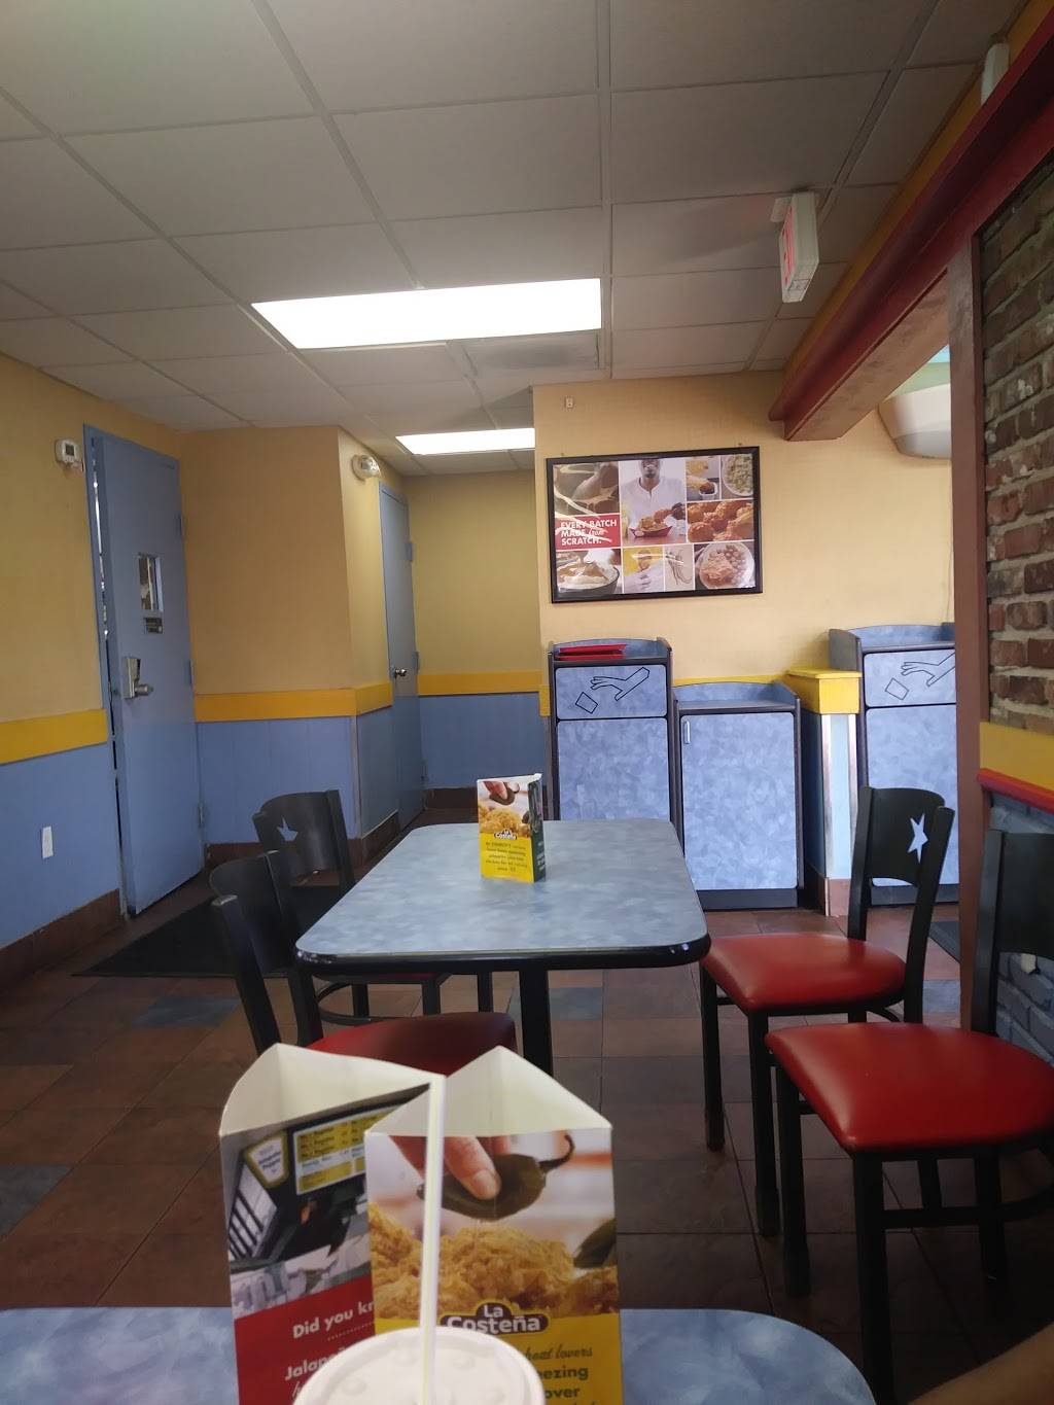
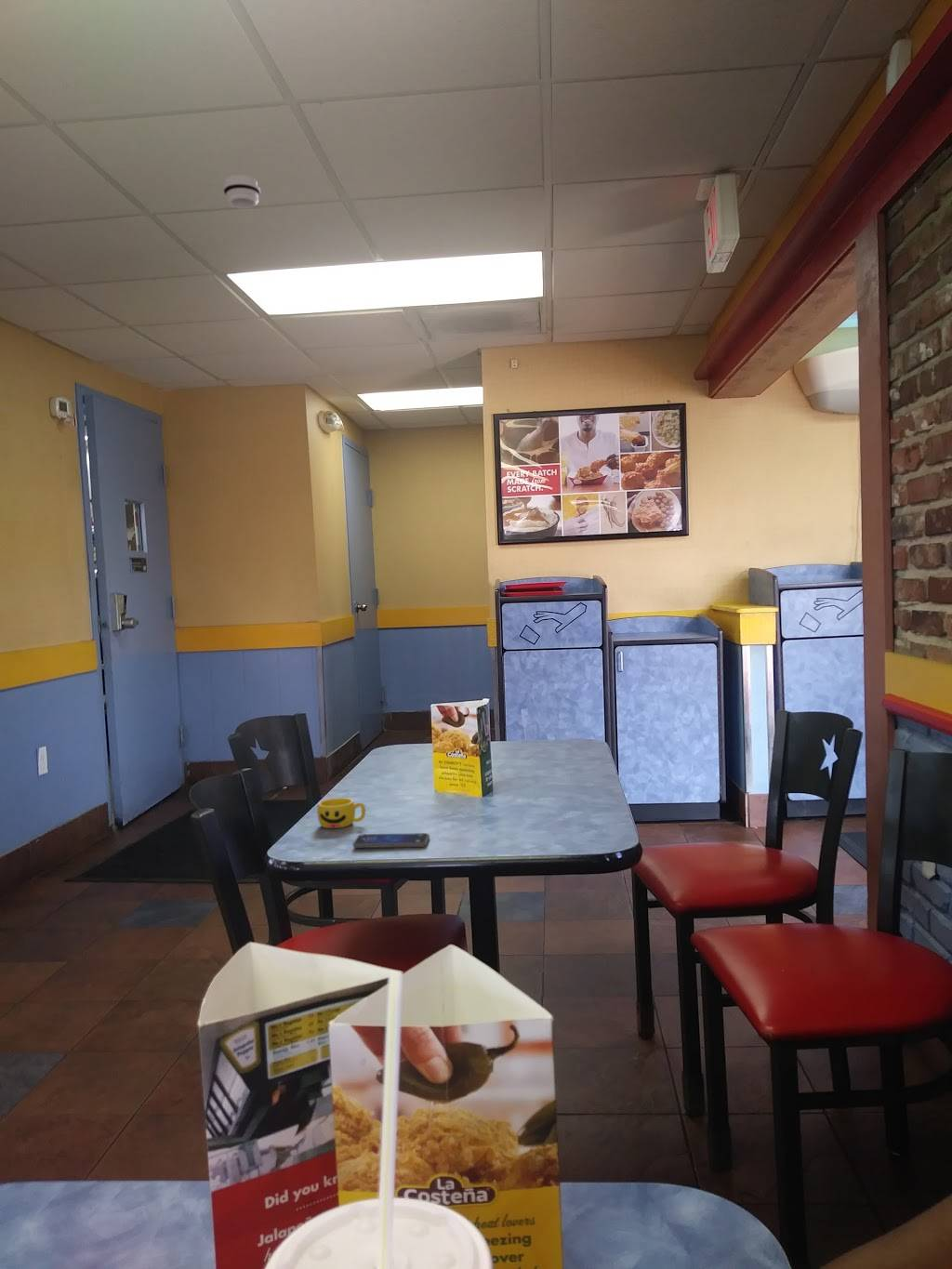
+ smoke detector [222,174,261,209]
+ smartphone [351,832,430,849]
+ cup [316,797,366,829]
